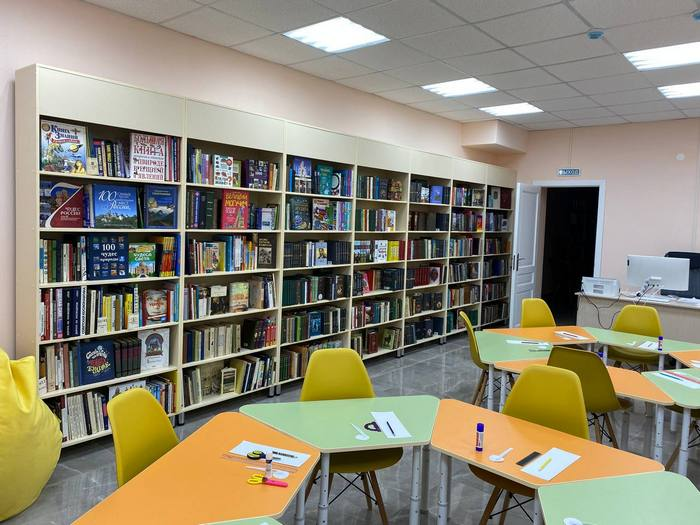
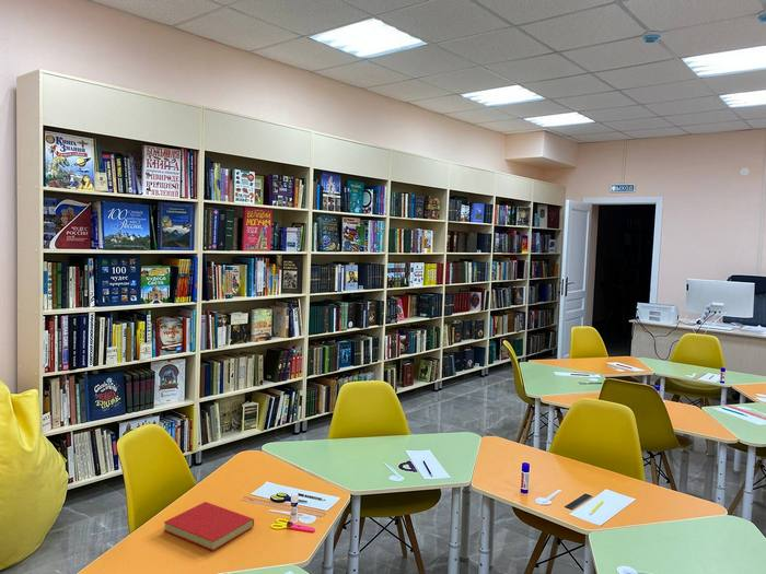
+ book [163,501,255,552]
